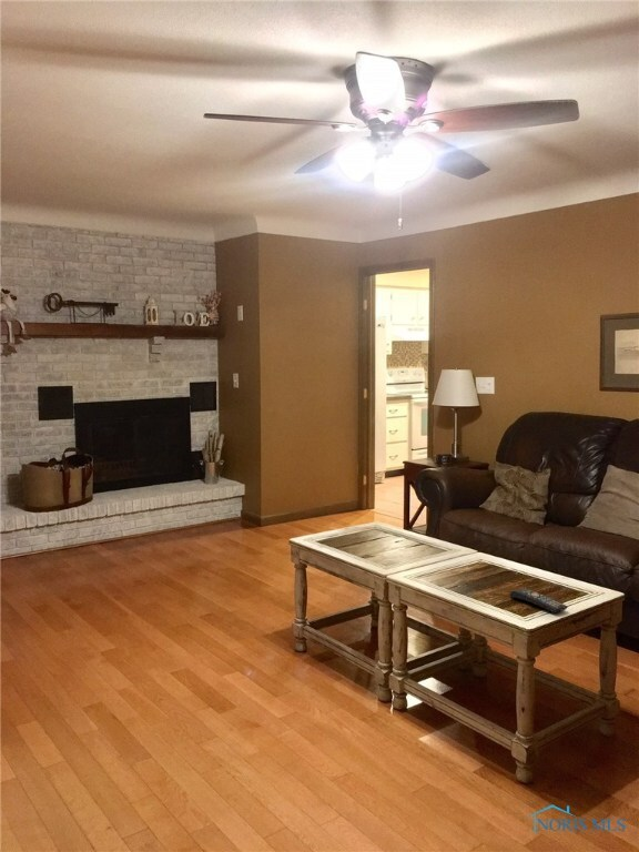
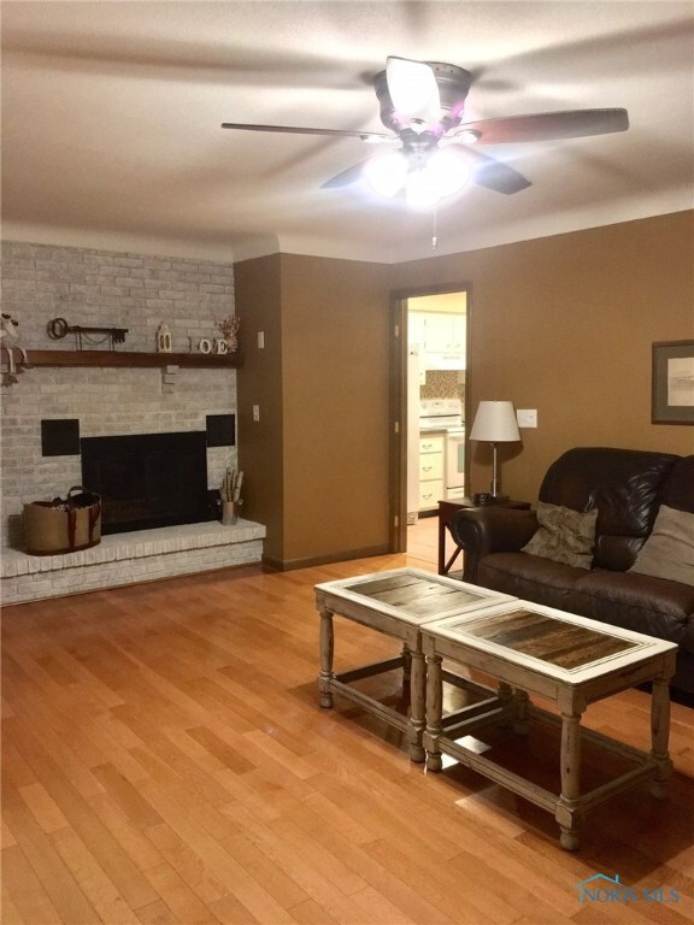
- remote control [508,587,569,613]
